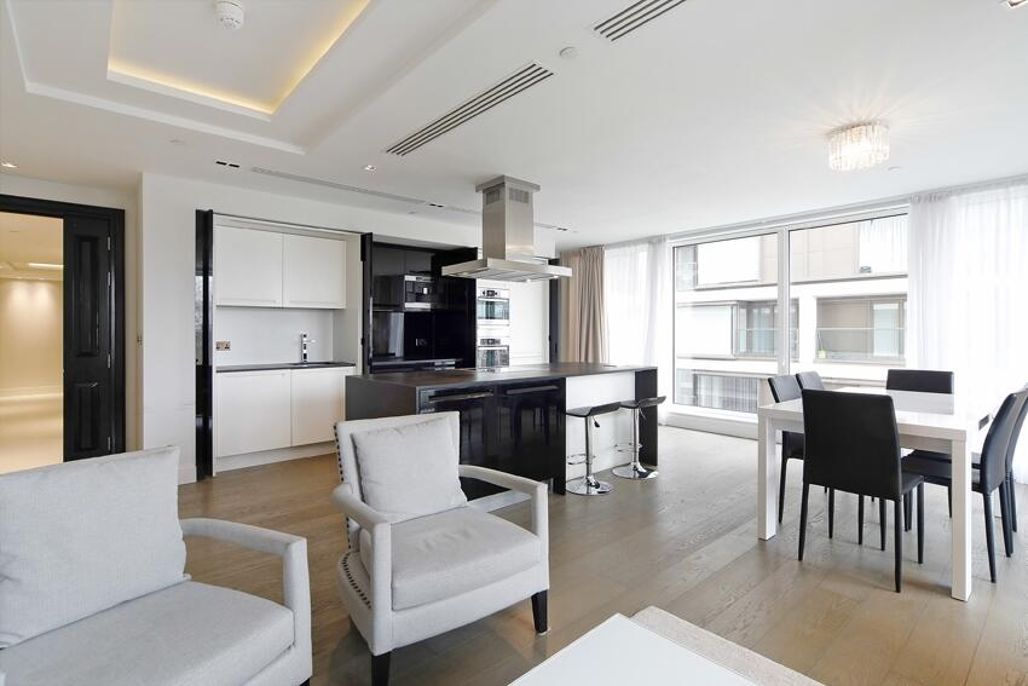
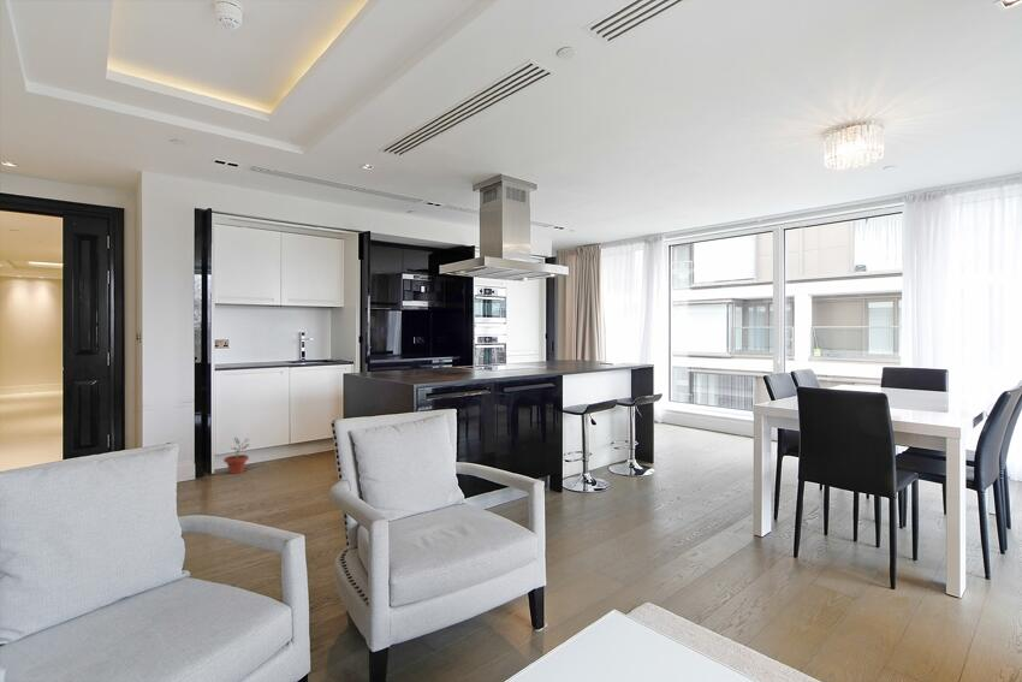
+ potted plant [222,435,251,475]
